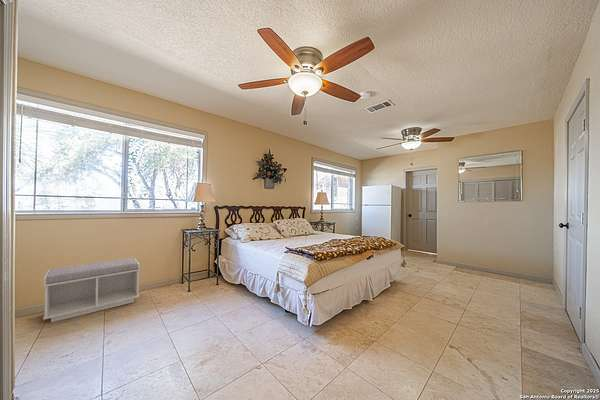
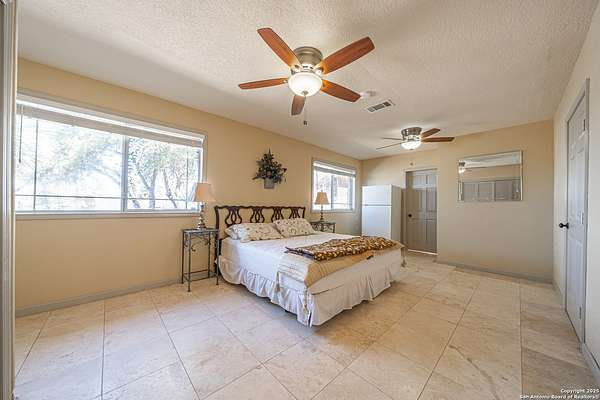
- bench [42,257,141,323]
